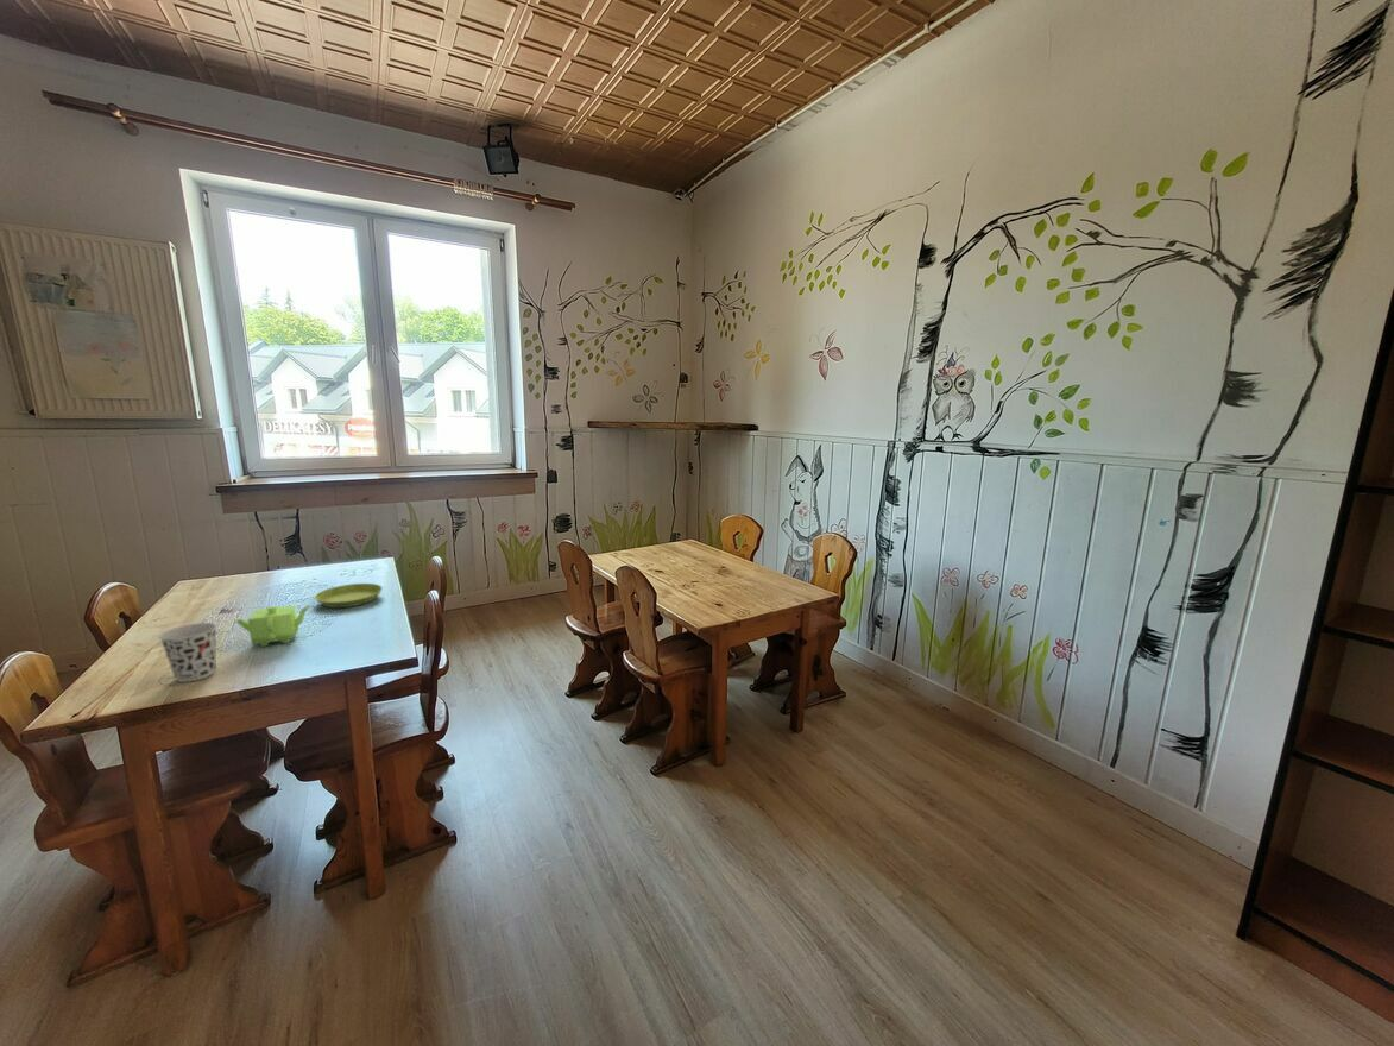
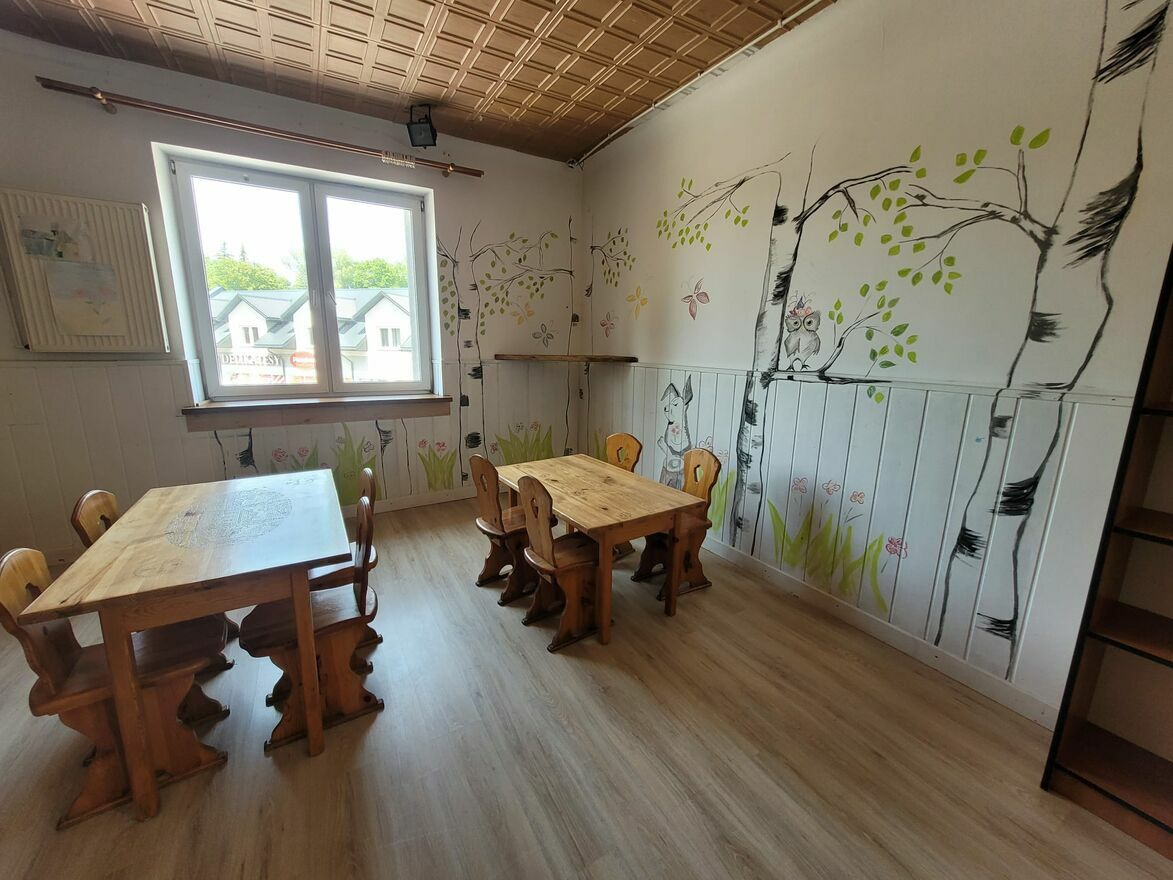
- cup [158,622,219,683]
- teapot [235,604,313,648]
- saucer [314,582,384,609]
